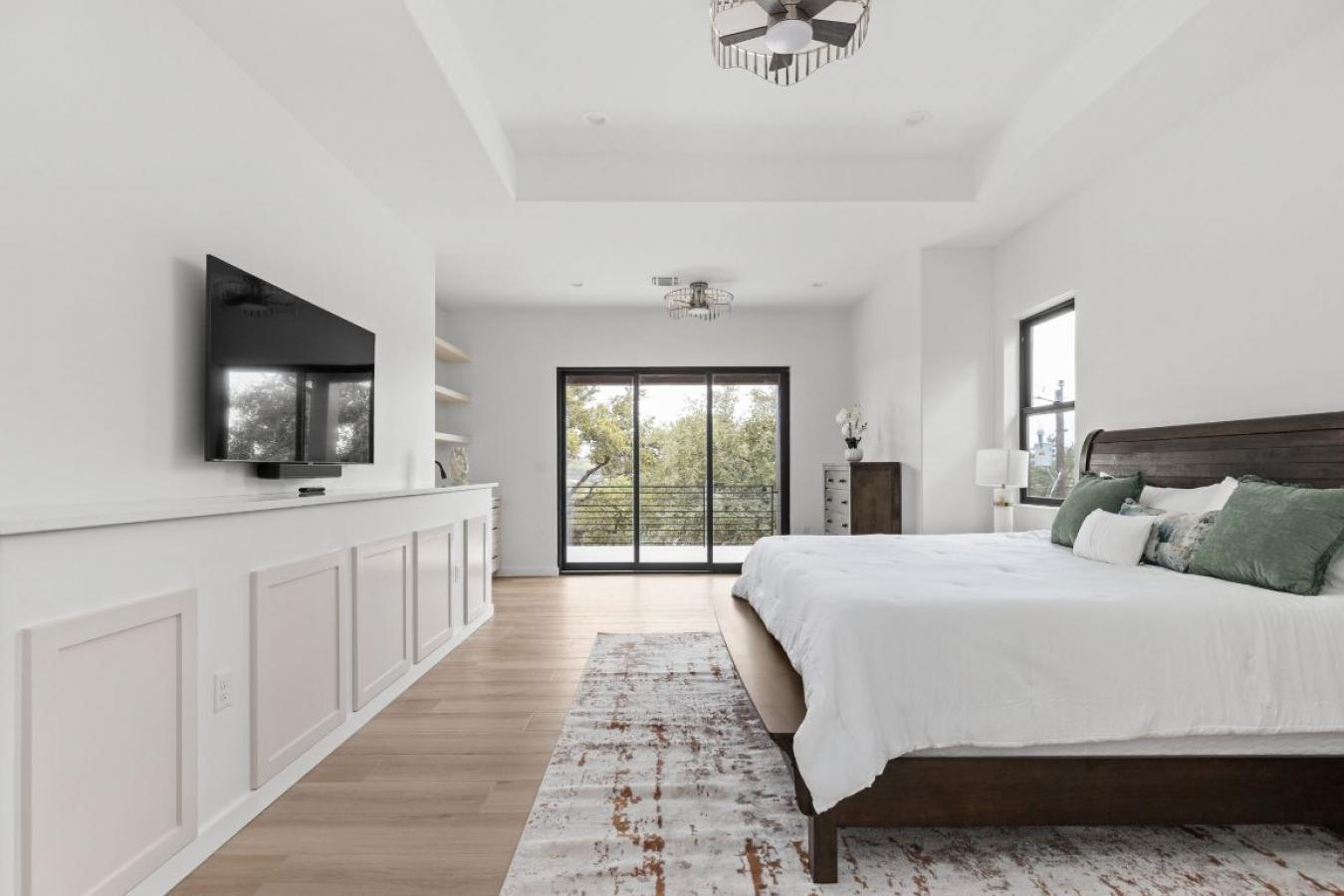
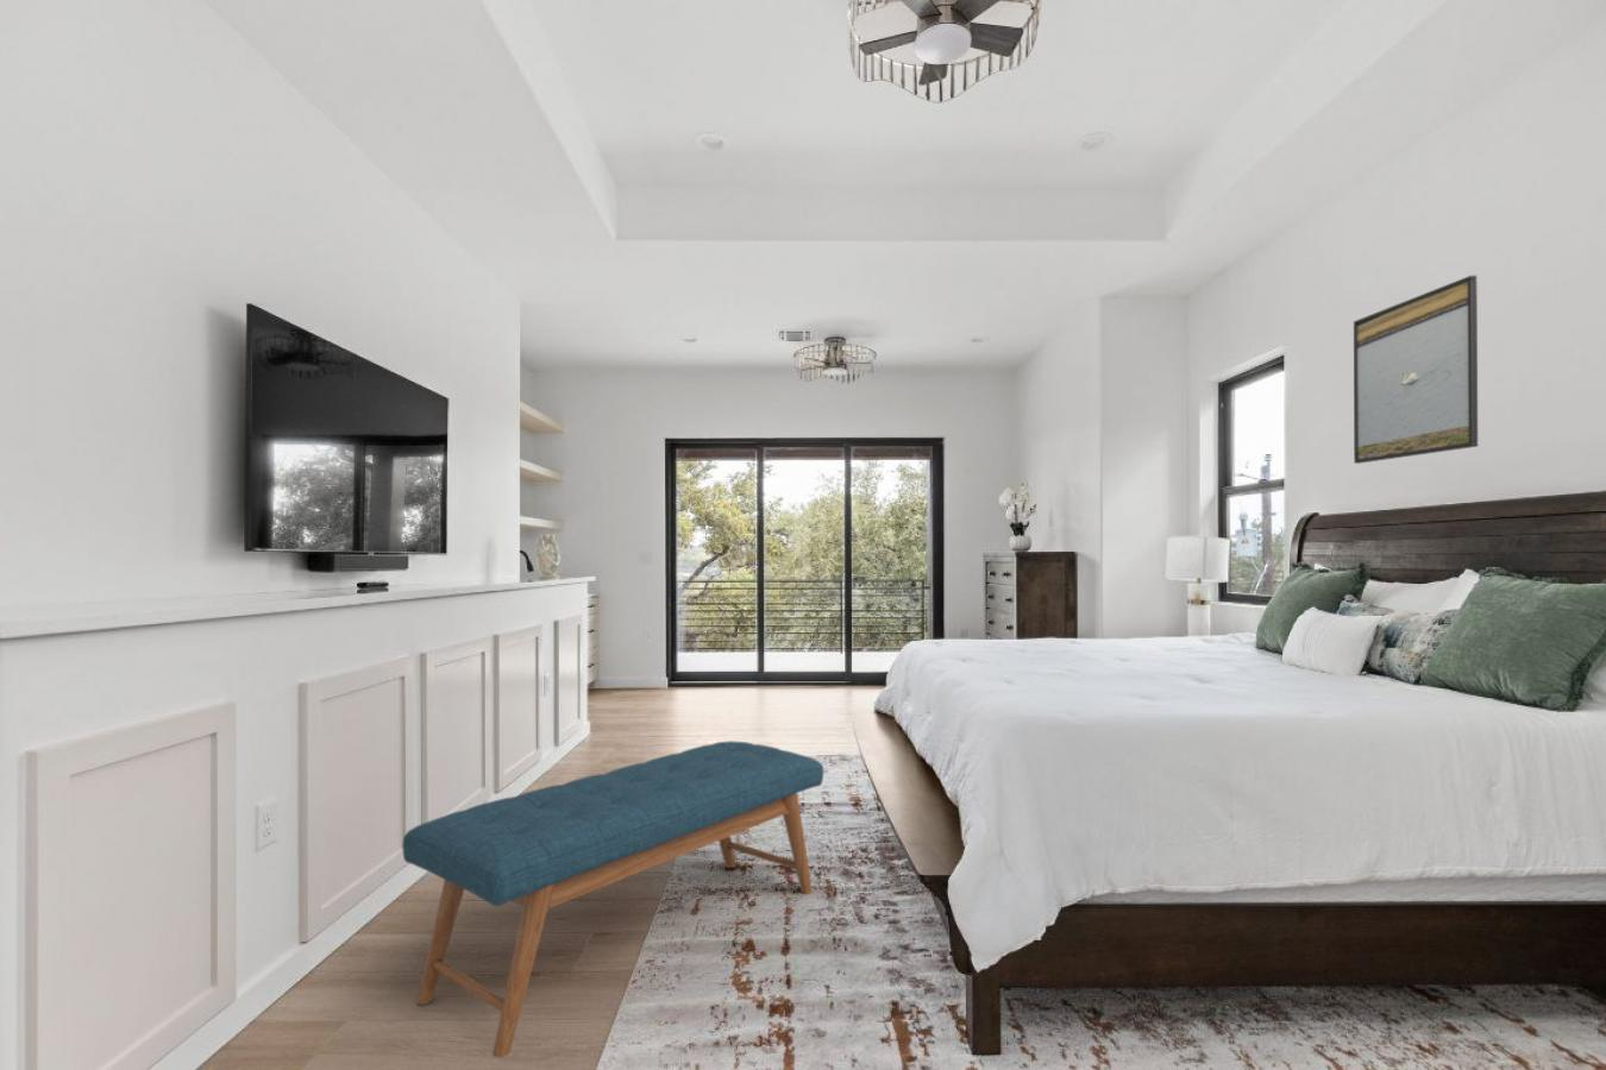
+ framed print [1353,275,1478,465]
+ bench [402,739,825,1059]
